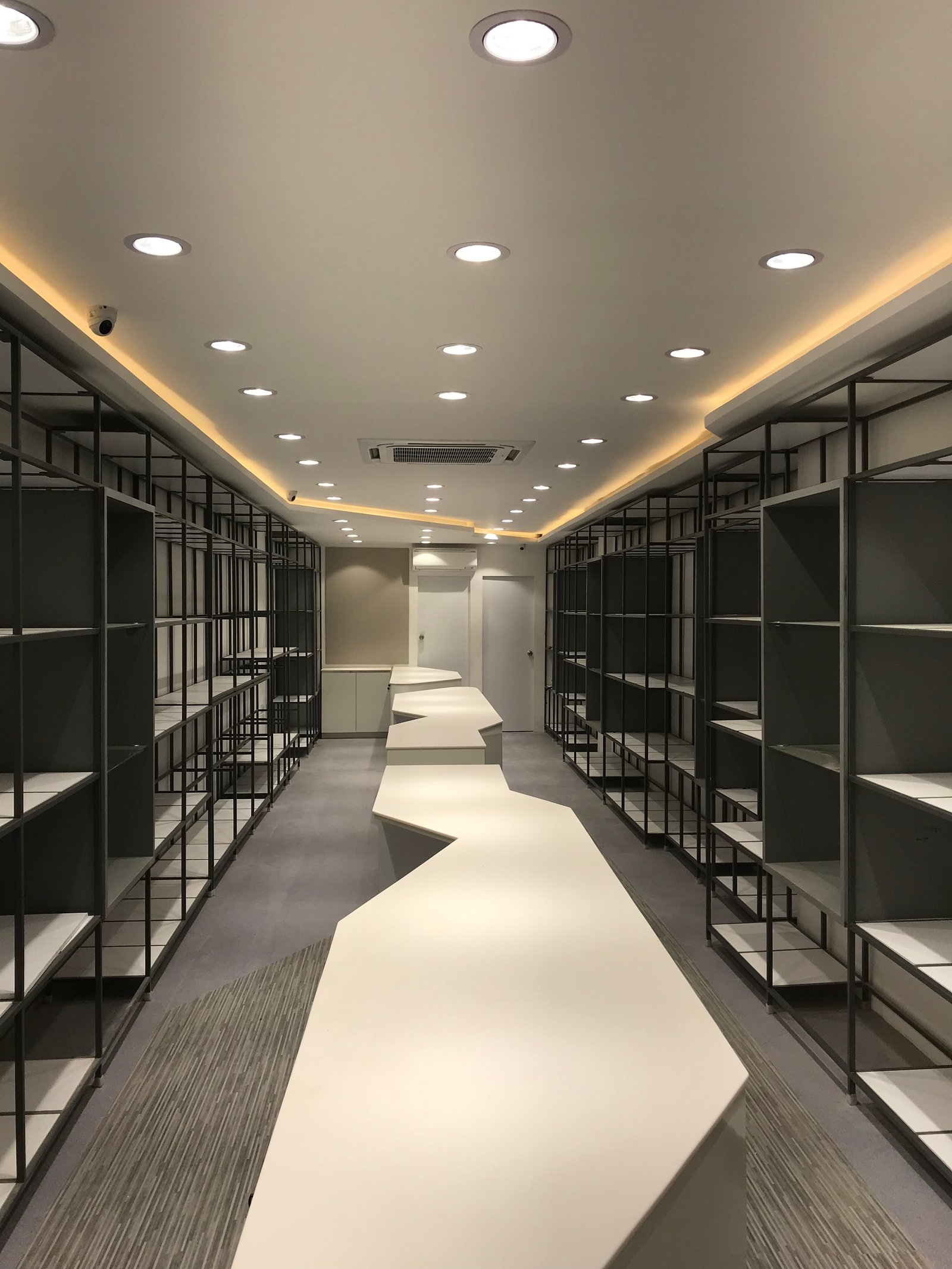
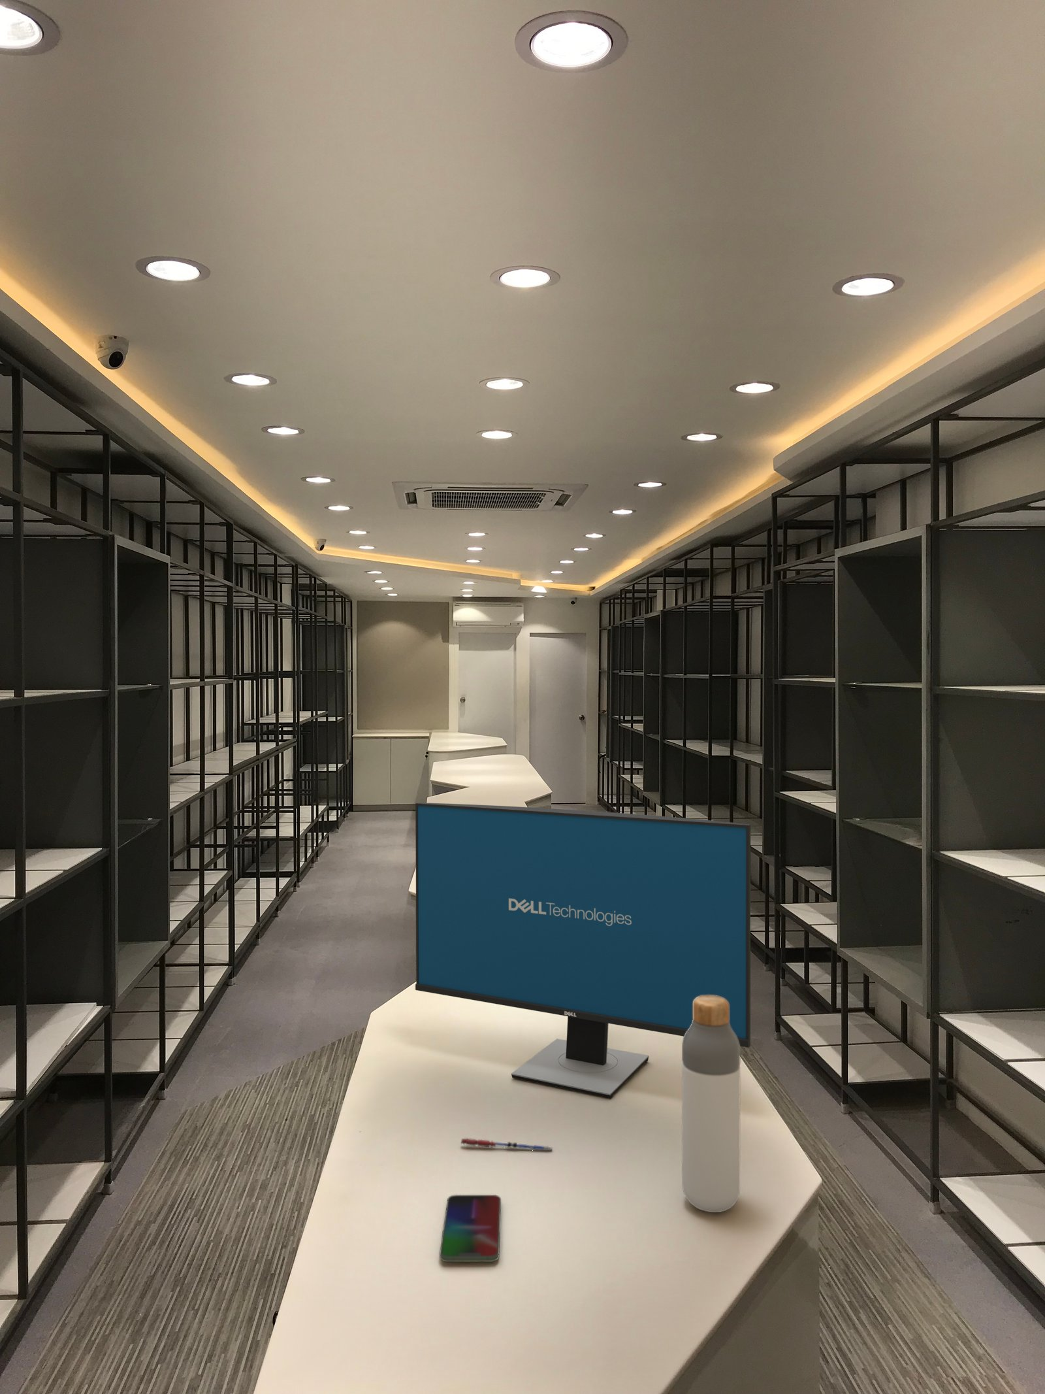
+ bottle [682,994,741,1213]
+ pen [460,1138,552,1152]
+ smartphone [439,1194,502,1262]
+ computer monitor [415,802,751,1100]
